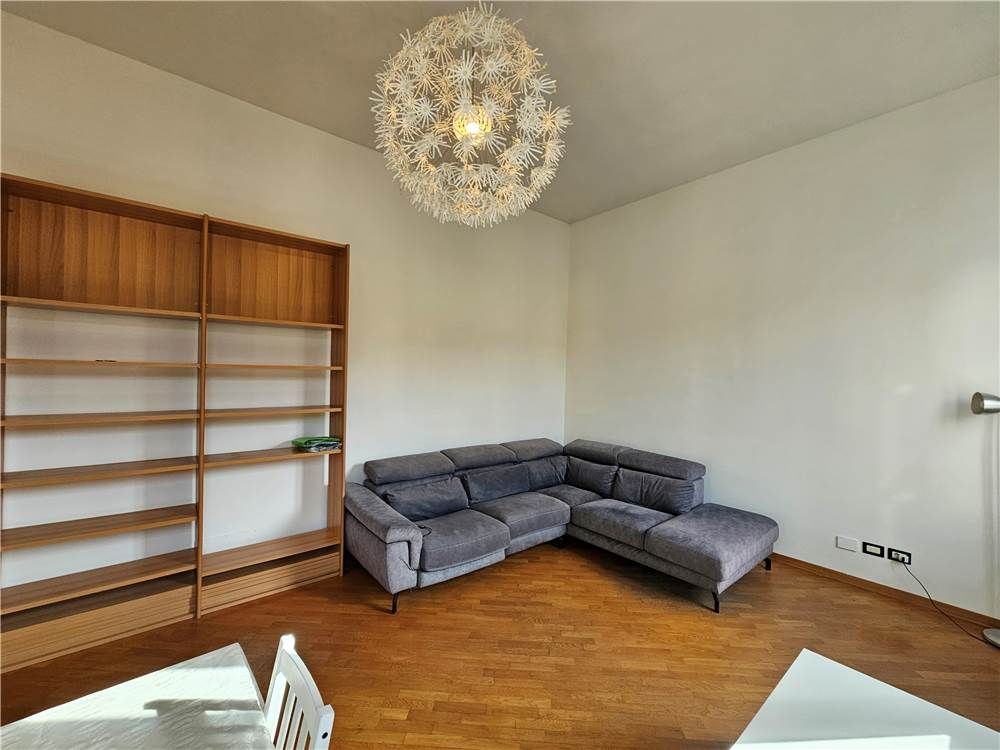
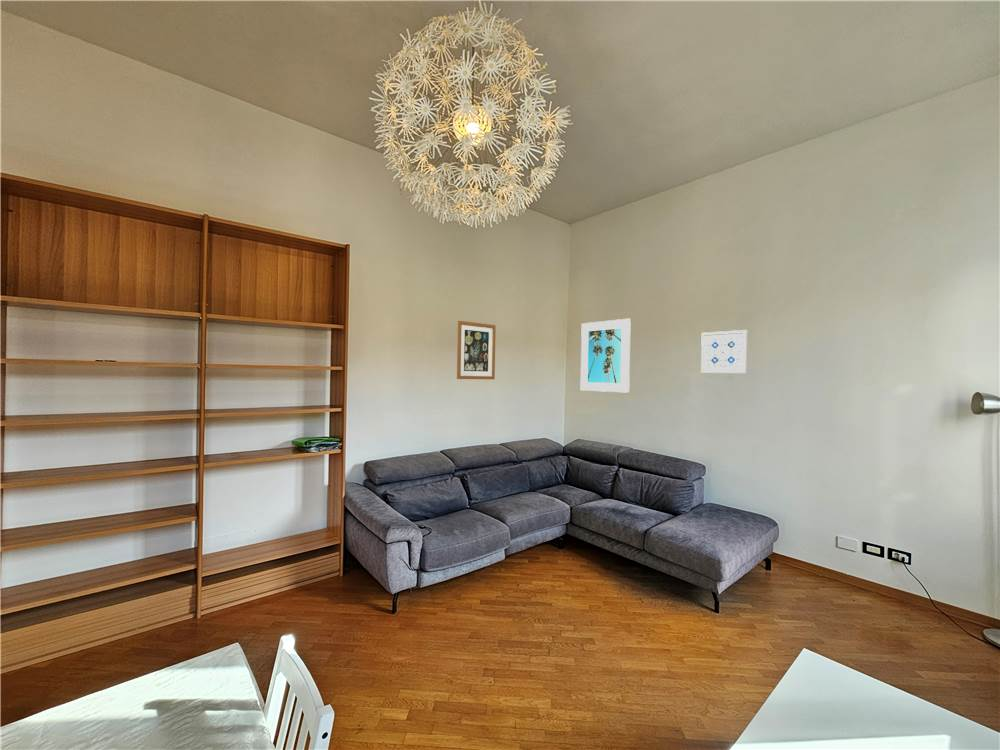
+ wall art [456,320,497,380]
+ wall art [700,329,748,374]
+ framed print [580,318,632,394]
